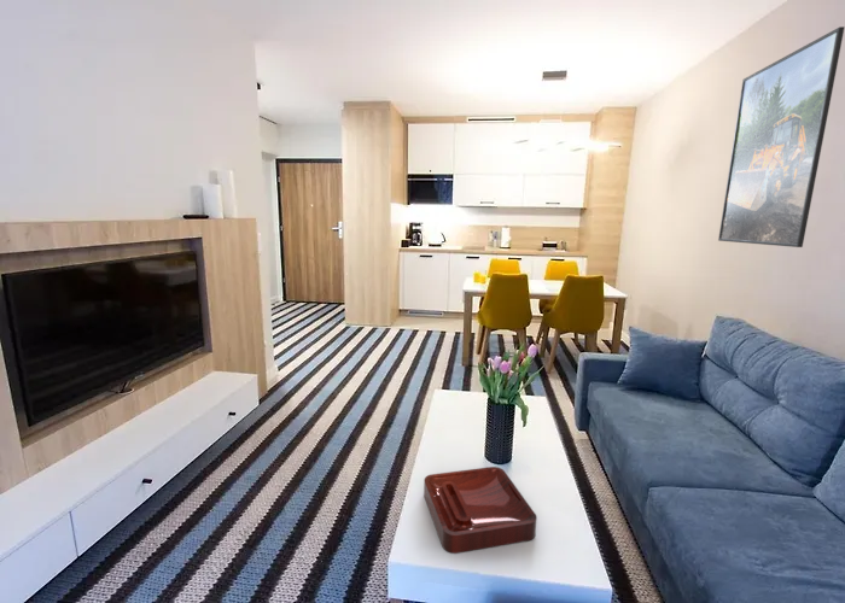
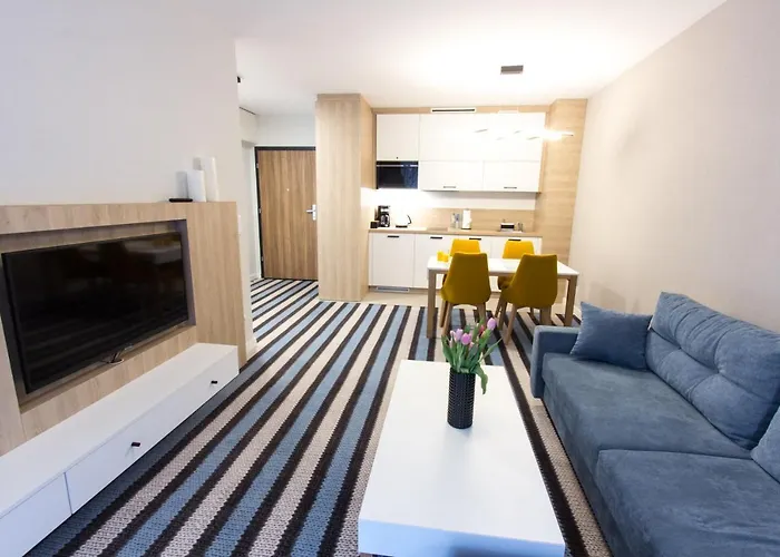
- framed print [717,25,845,248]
- decorative tray [422,466,538,555]
